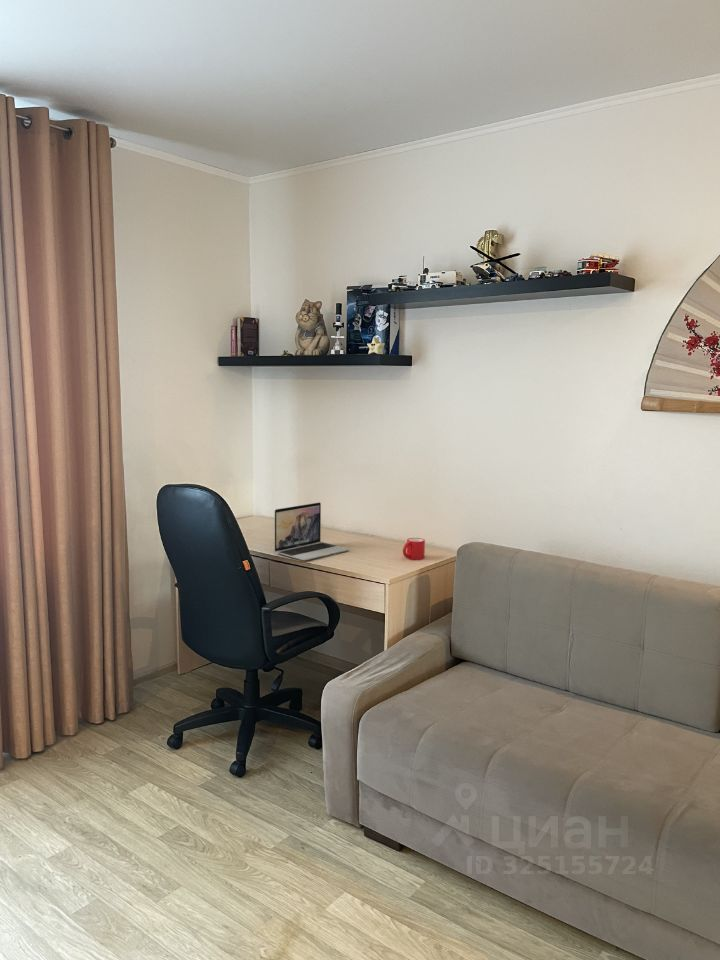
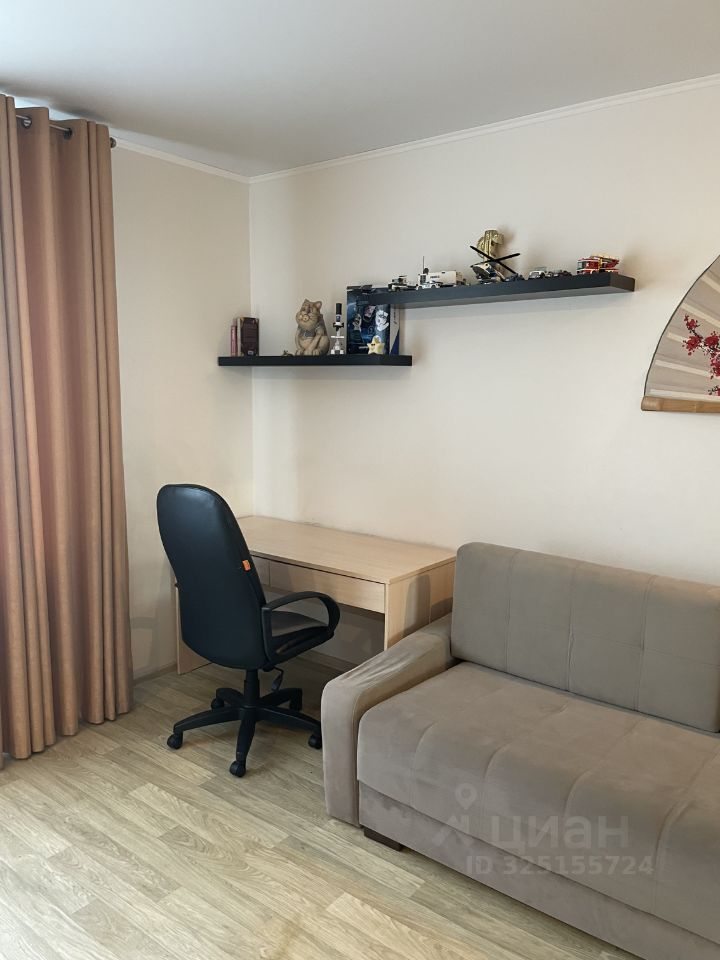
- laptop [274,501,350,561]
- mug [402,537,426,560]
